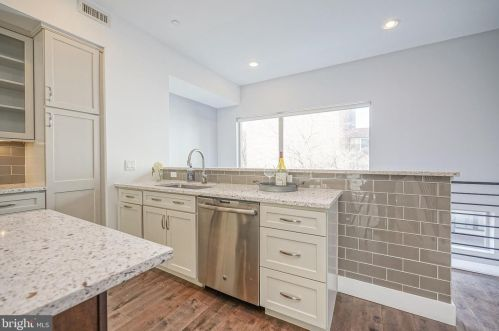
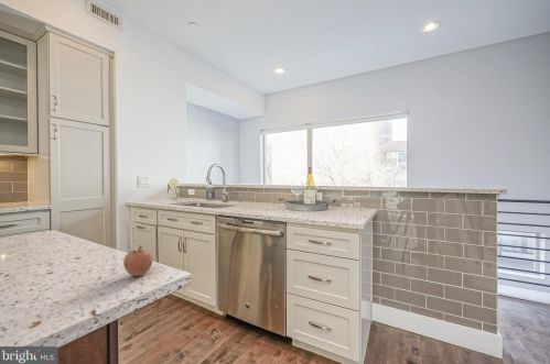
+ fruit [122,244,154,277]
